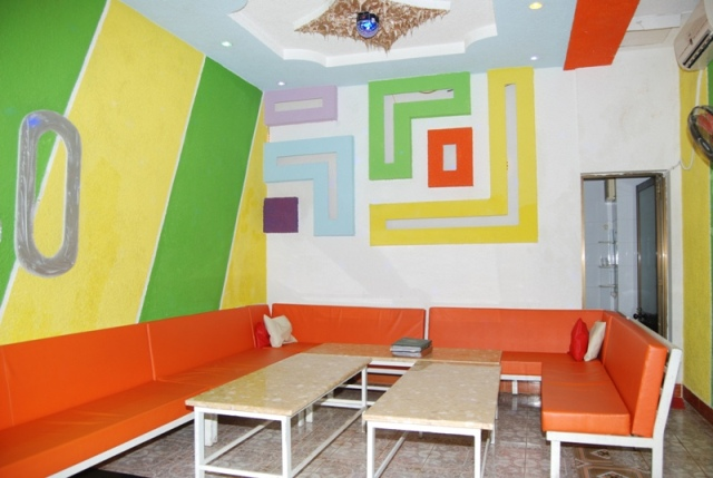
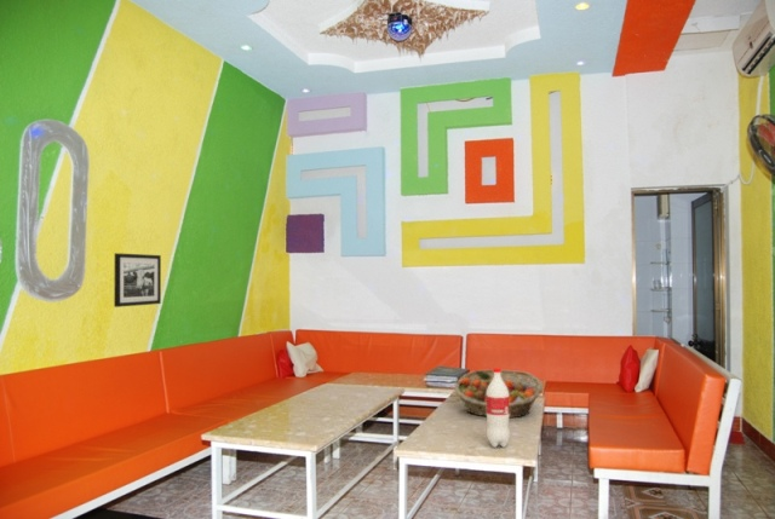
+ picture frame [113,252,162,308]
+ soda bottle [486,367,511,449]
+ fruit basket [453,369,544,419]
